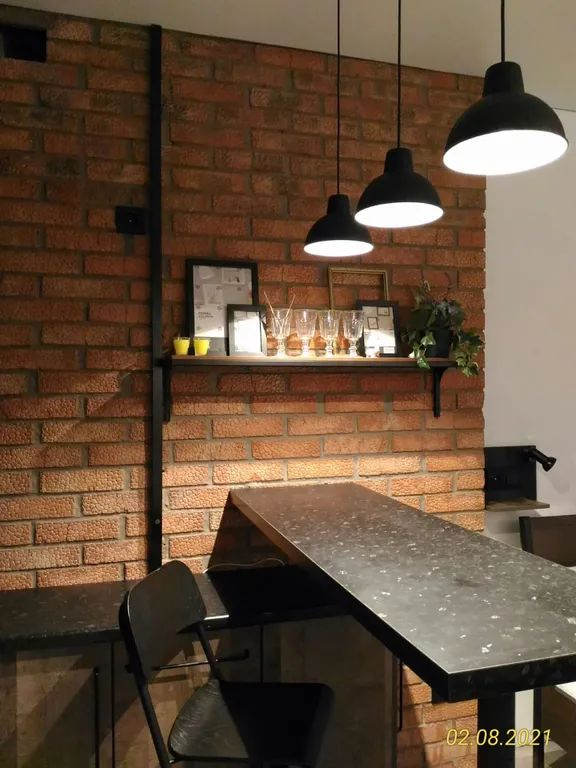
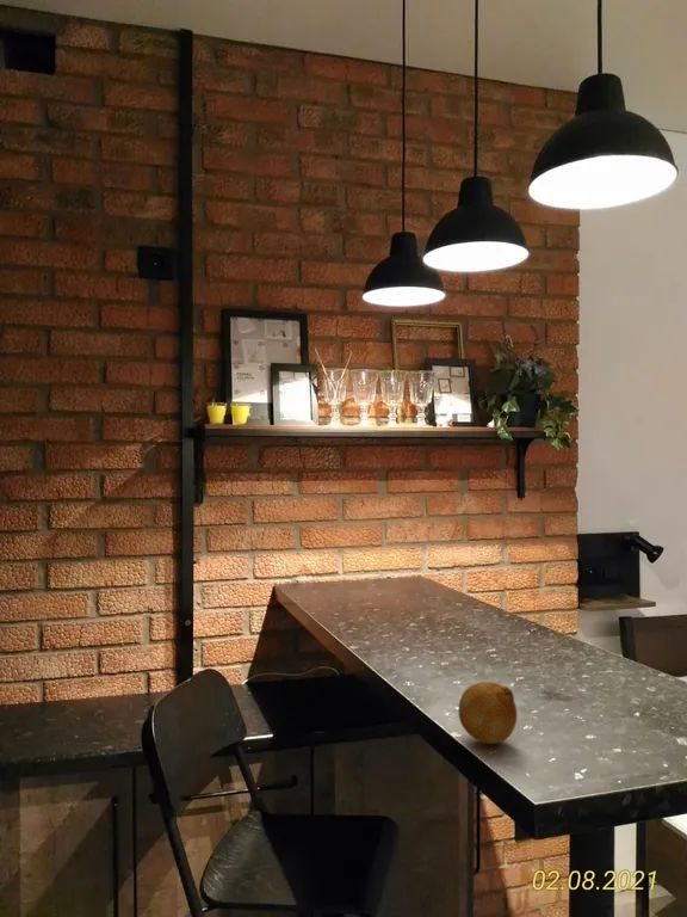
+ fruit [458,681,518,745]
